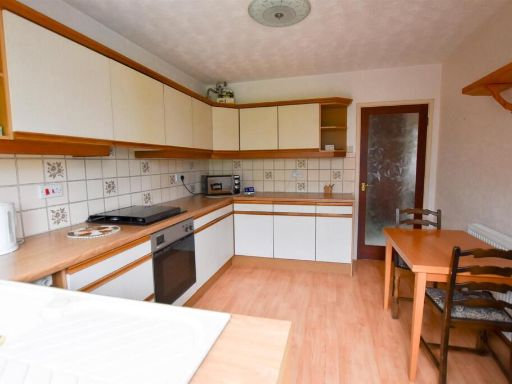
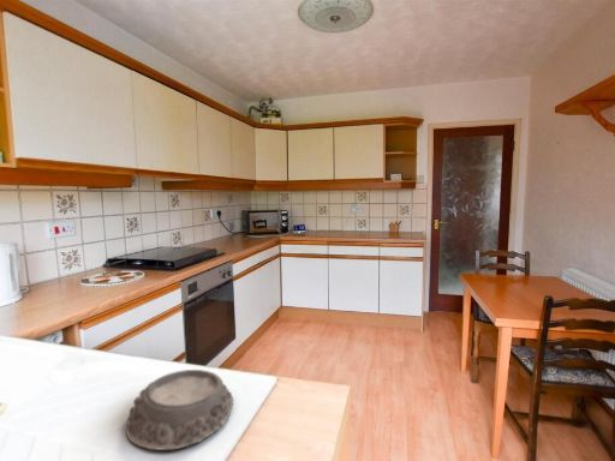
+ mortar [125,369,234,451]
